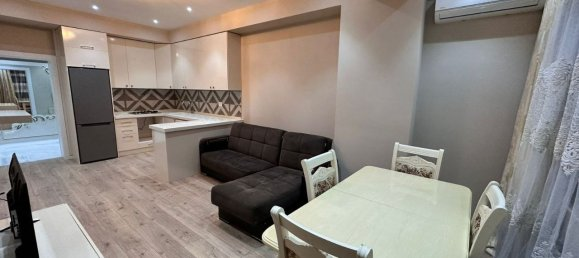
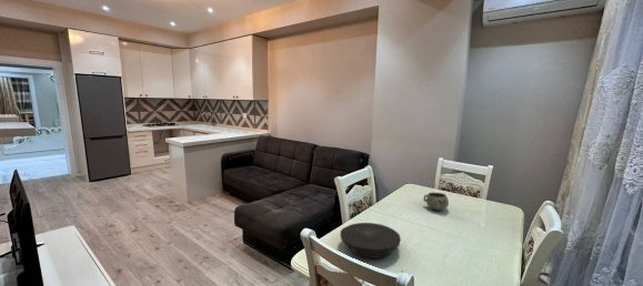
+ plate [339,222,402,259]
+ decorative bowl [422,192,450,212]
